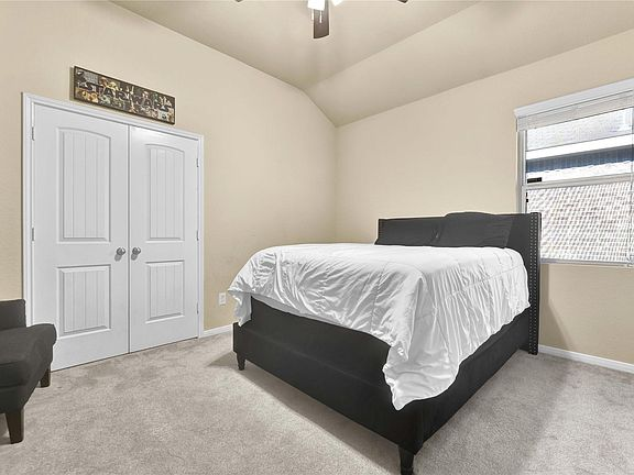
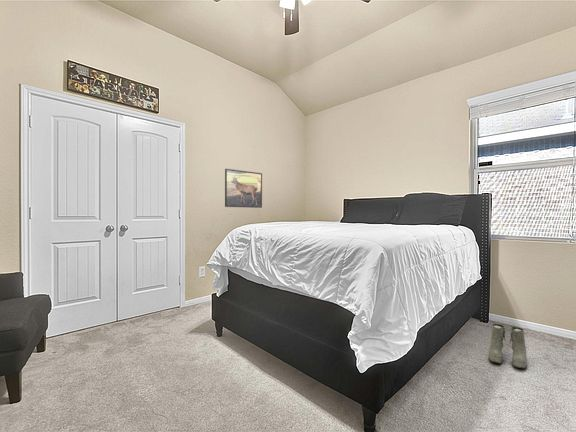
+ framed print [224,168,263,209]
+ boots [488,323,528,369]
